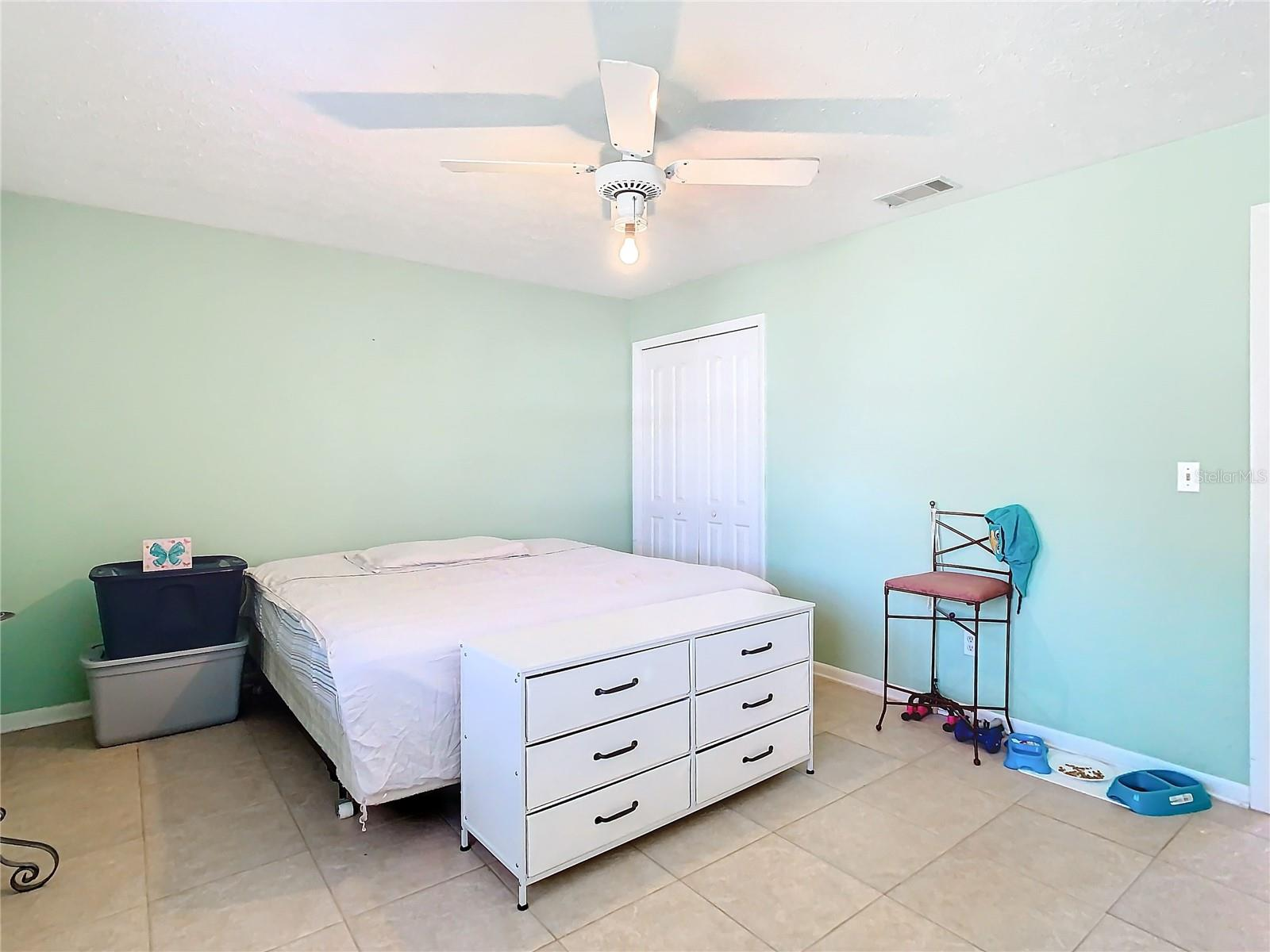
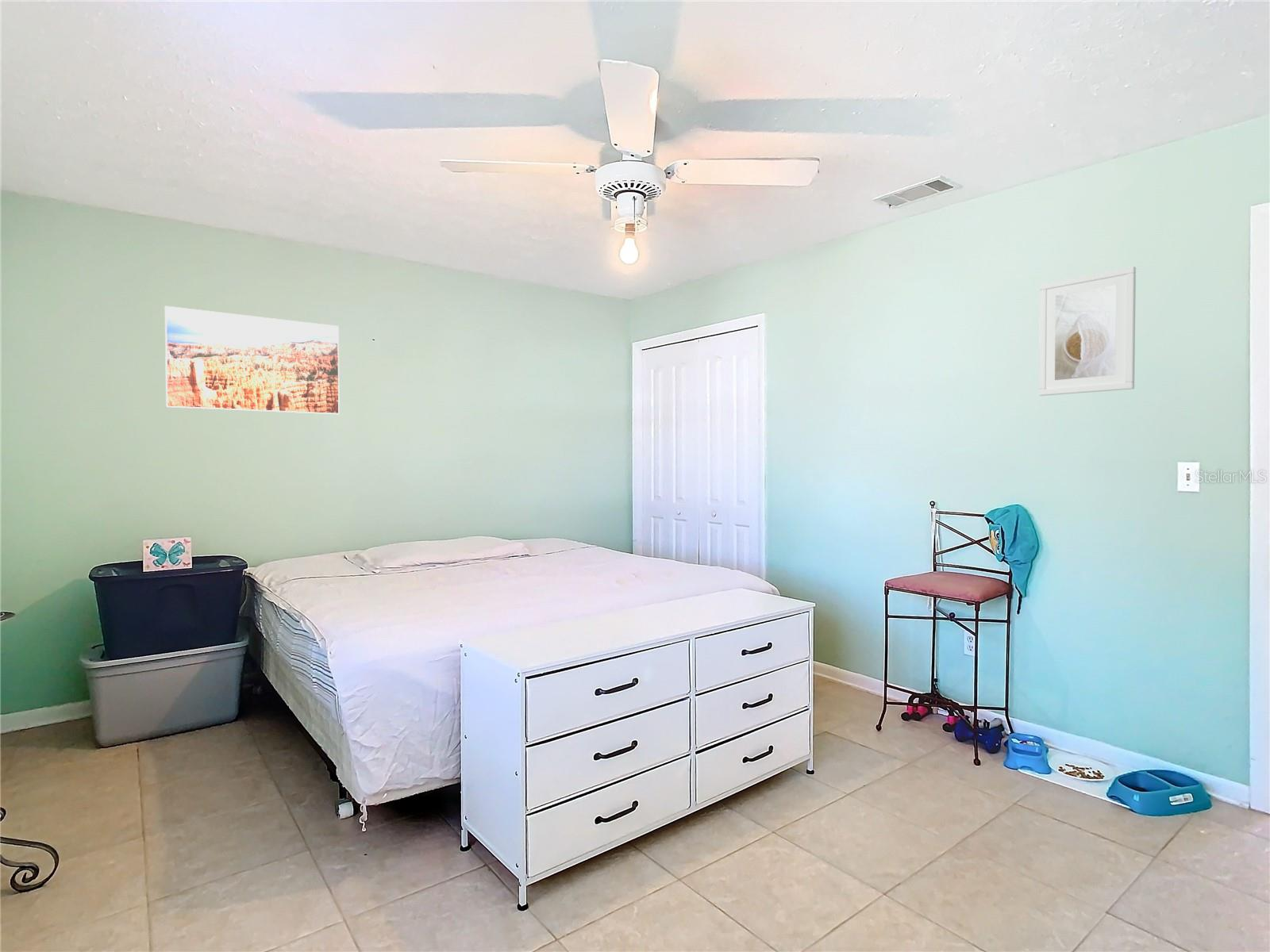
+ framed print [164,305,341,415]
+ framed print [1038,266,1137,397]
